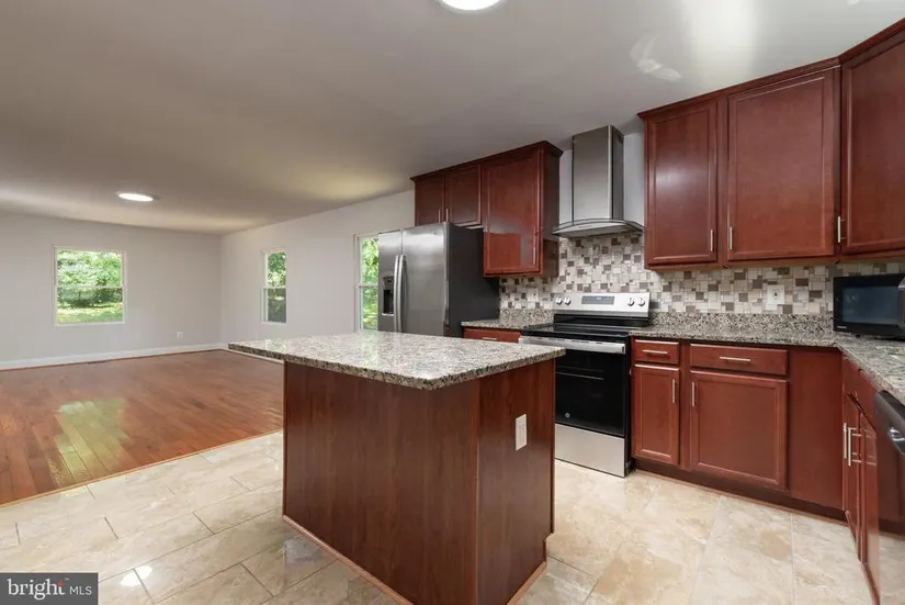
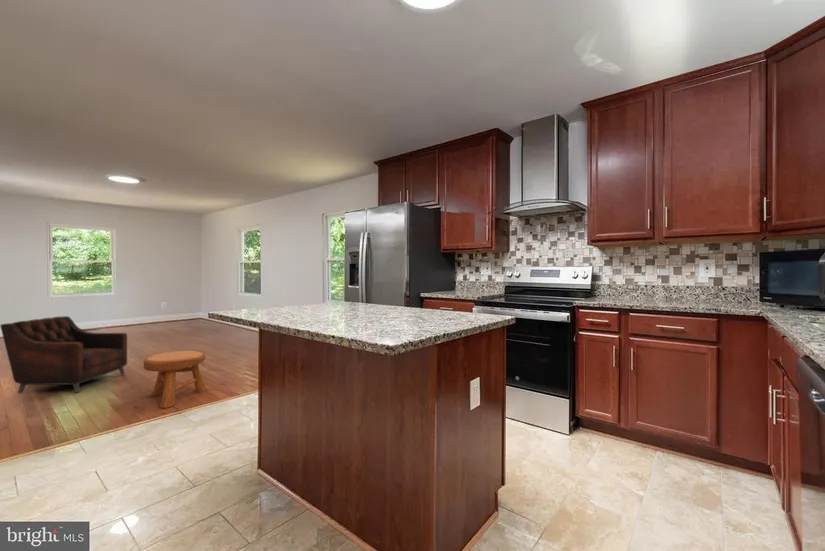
+ stool [143,350,207,409]
+ armchair [0,315,128,394]
